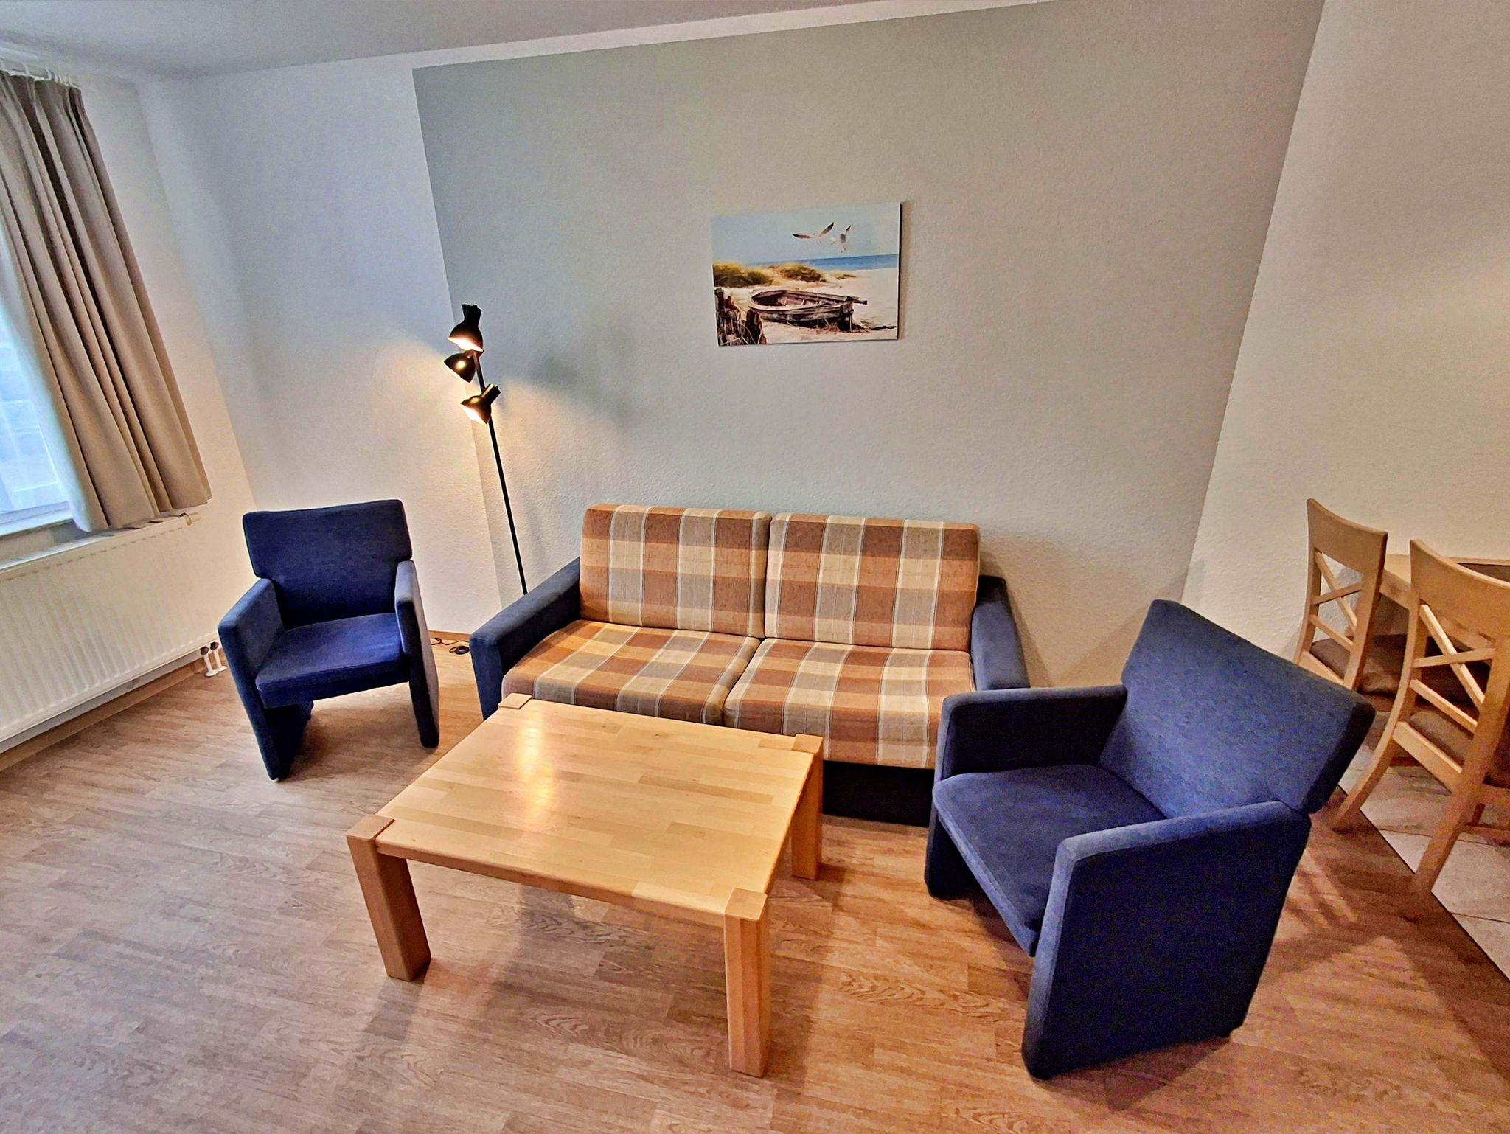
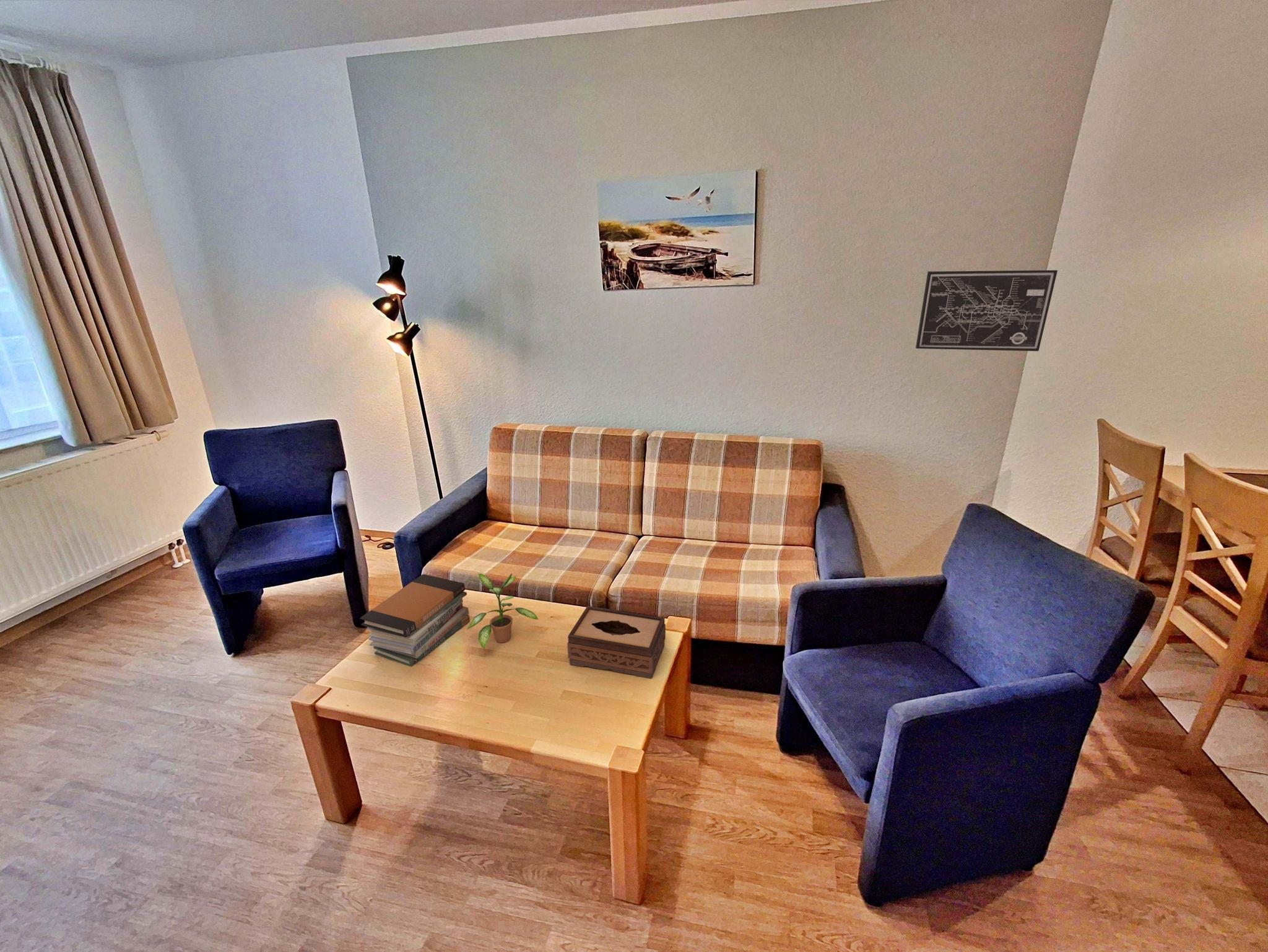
+ tissue box [567,605,666,680]
+ potted plant [467,573,539,649]
+ book stack [359,574,471,667]
+ wall art [915,269,1058,352]
